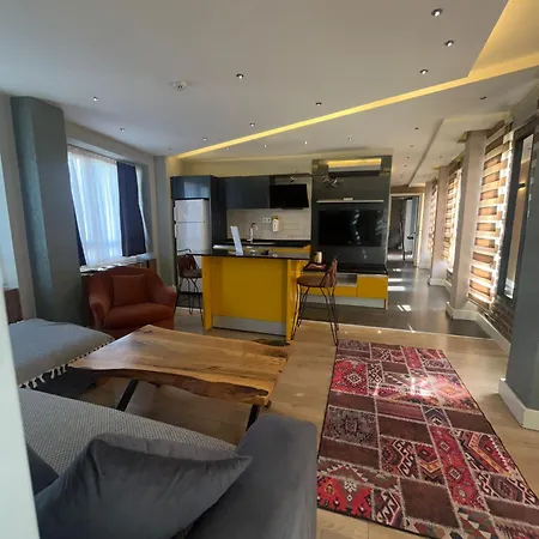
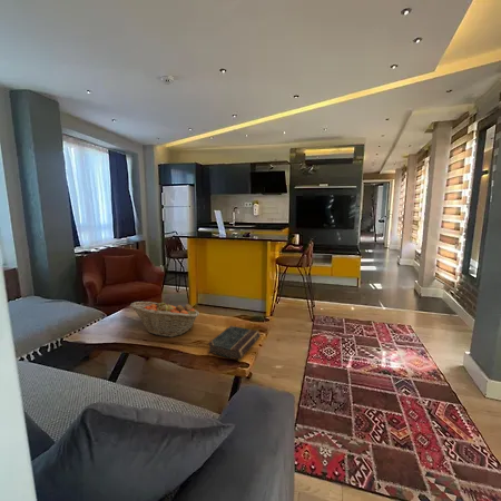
+ fruit basket [129,301,200,338]
+ book [207,324,262,362]
